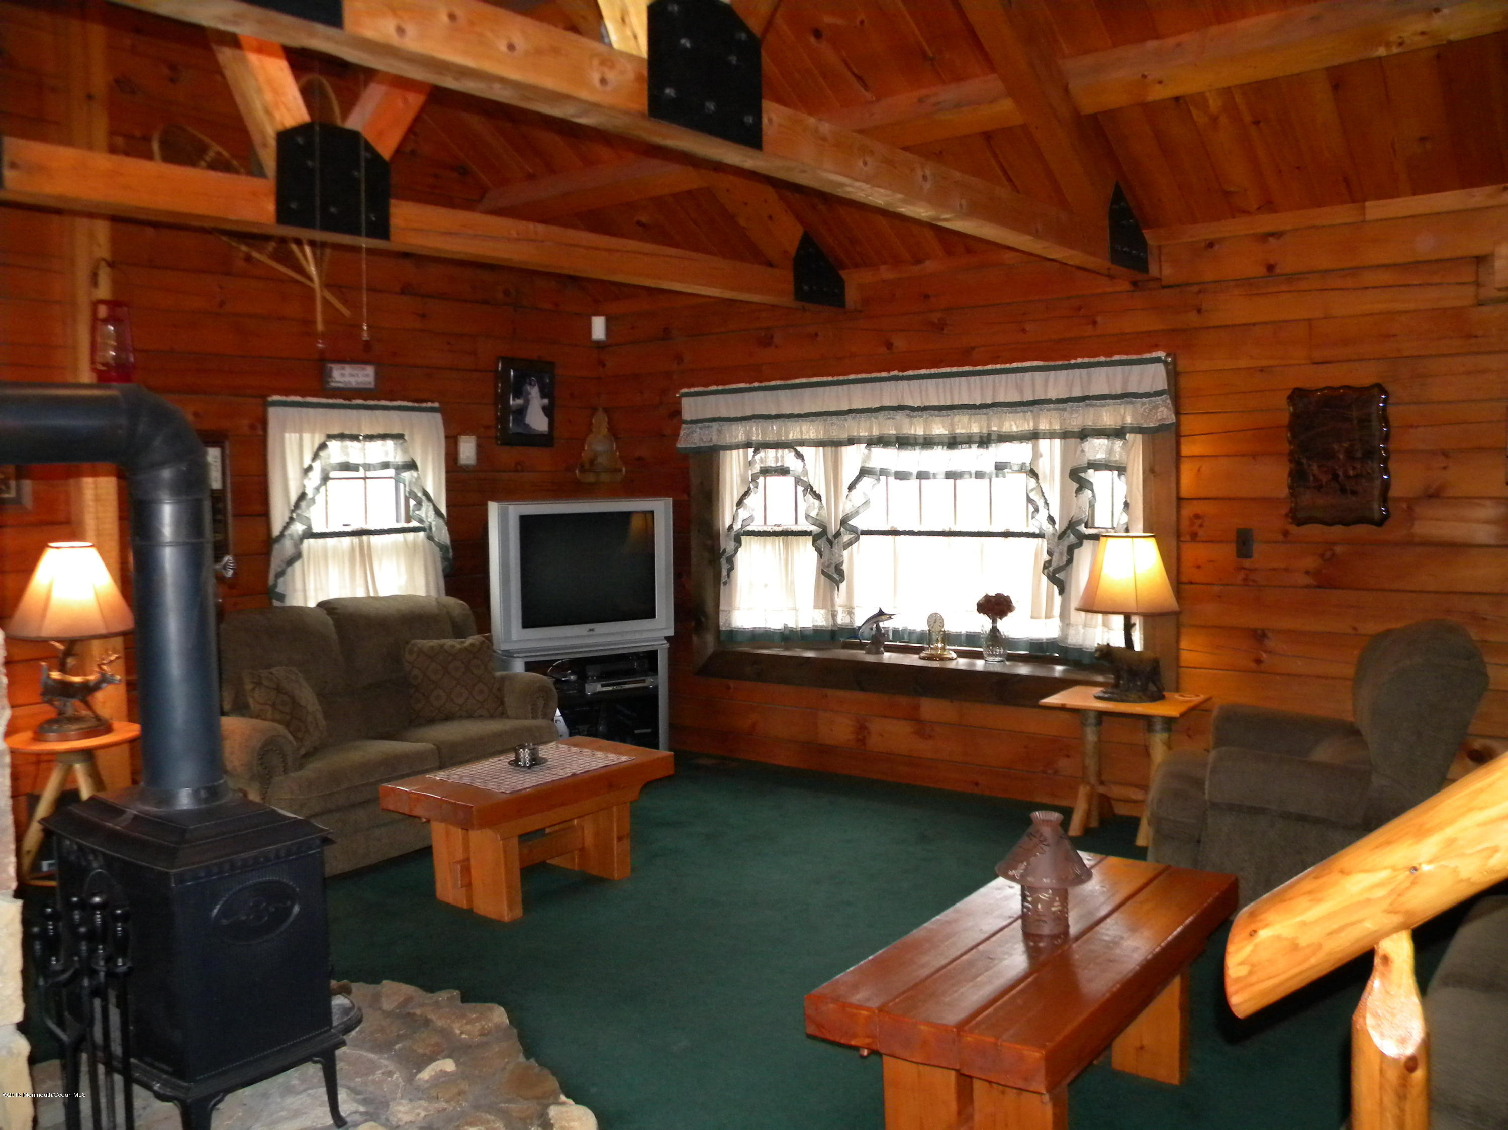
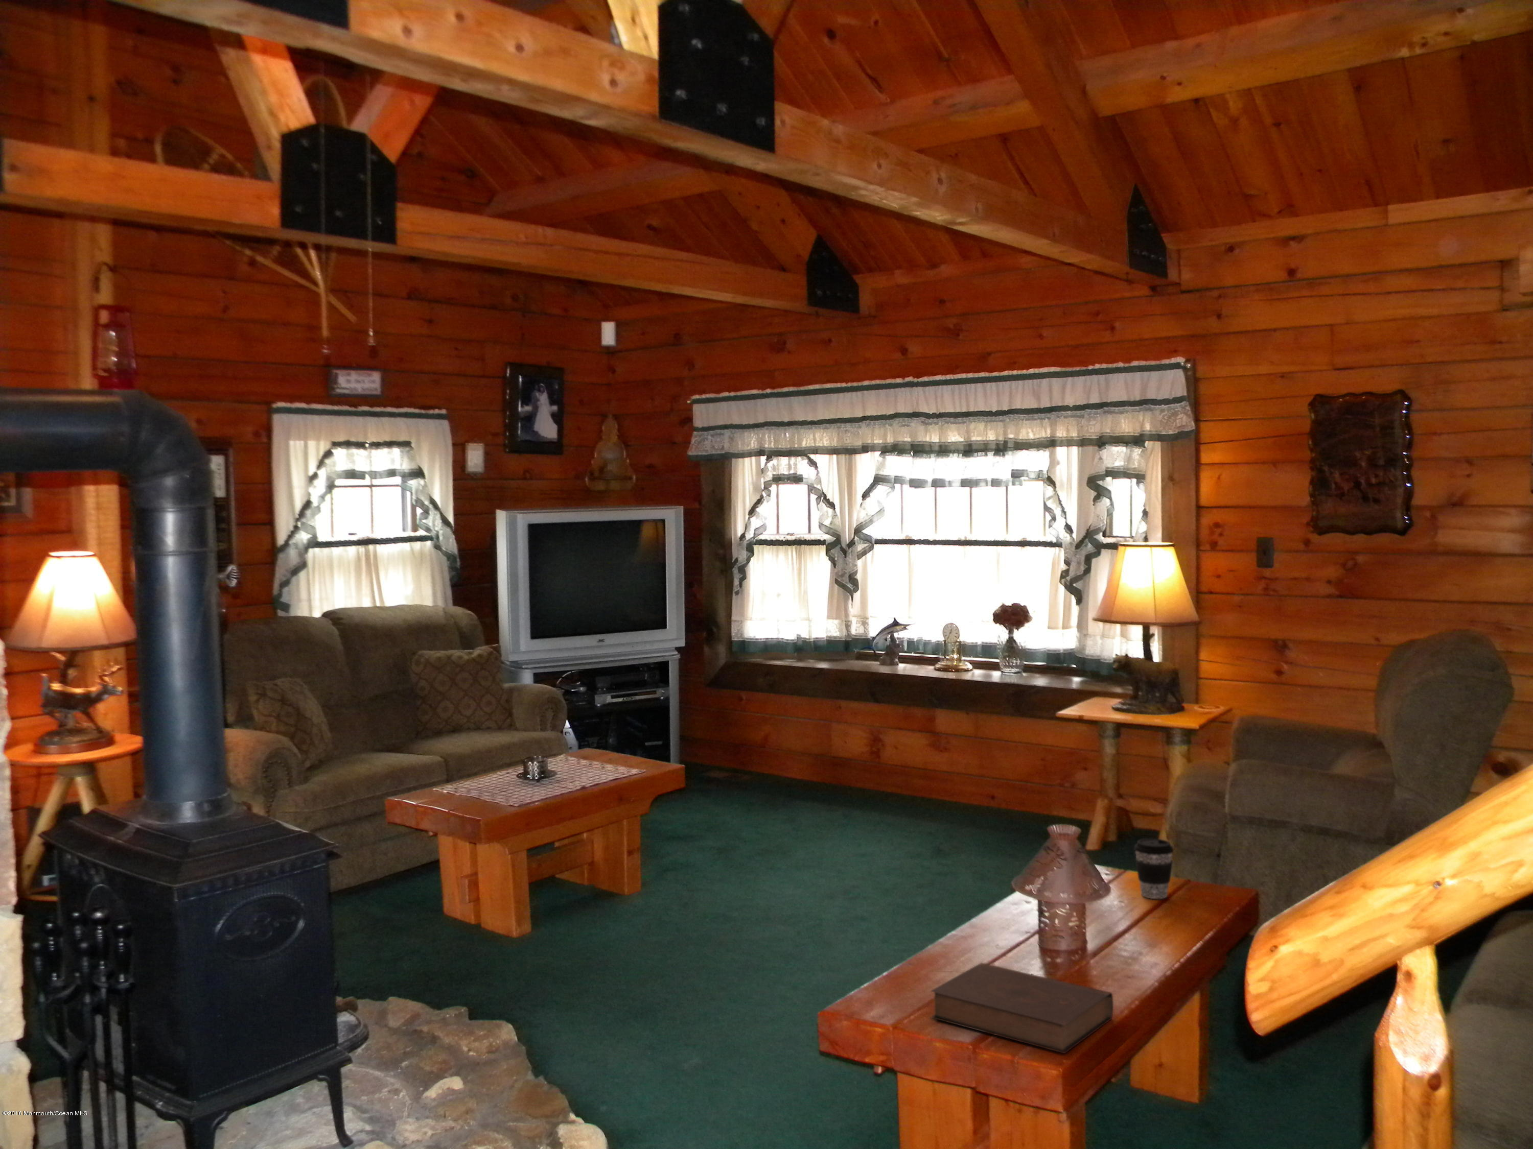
+ book [929,962,1114,1054]
+ coffee cup [1133,838,1174,899]
